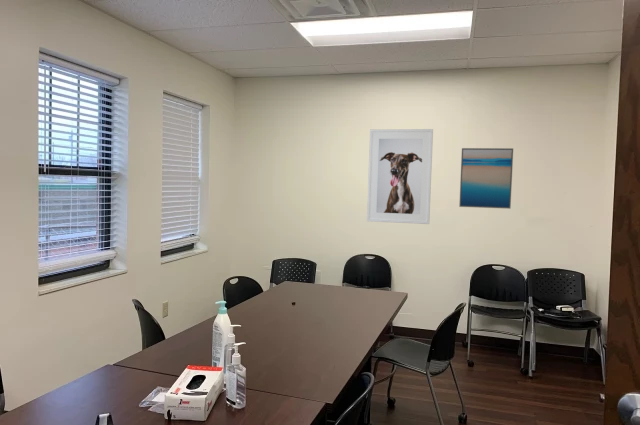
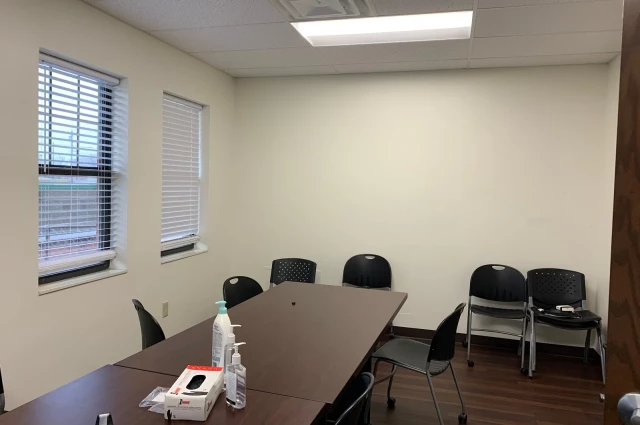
- wall art [458,147,514,210]
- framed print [366,128,434,225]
